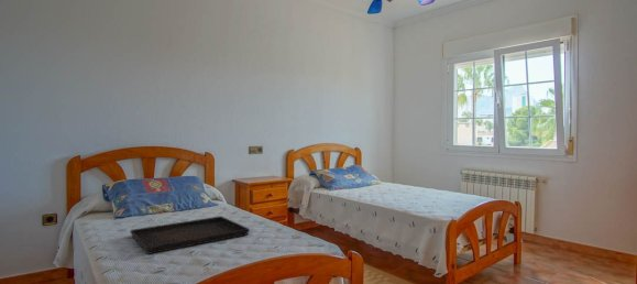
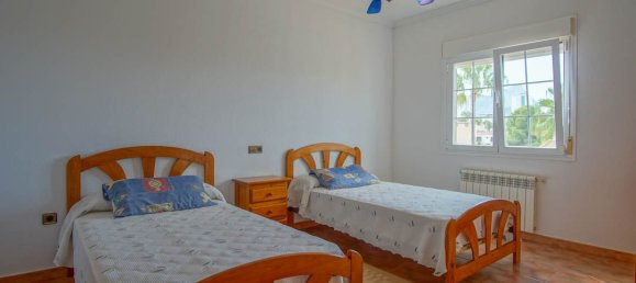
- serving tray [129,215,251,255]
